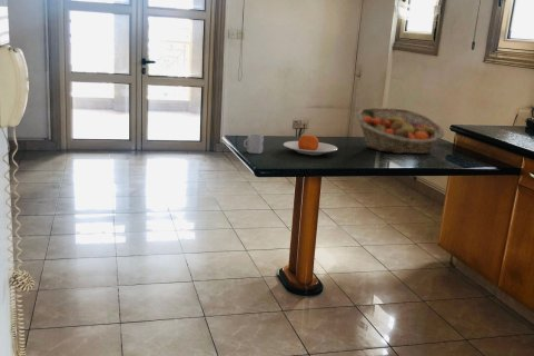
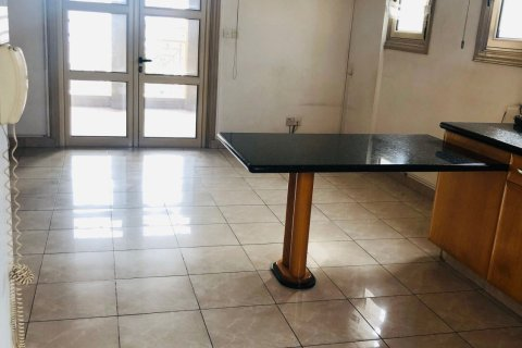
- cup [243,134,265,155]
- fruit basket [355,107,445,155]
- plate [283,134,338,156]
